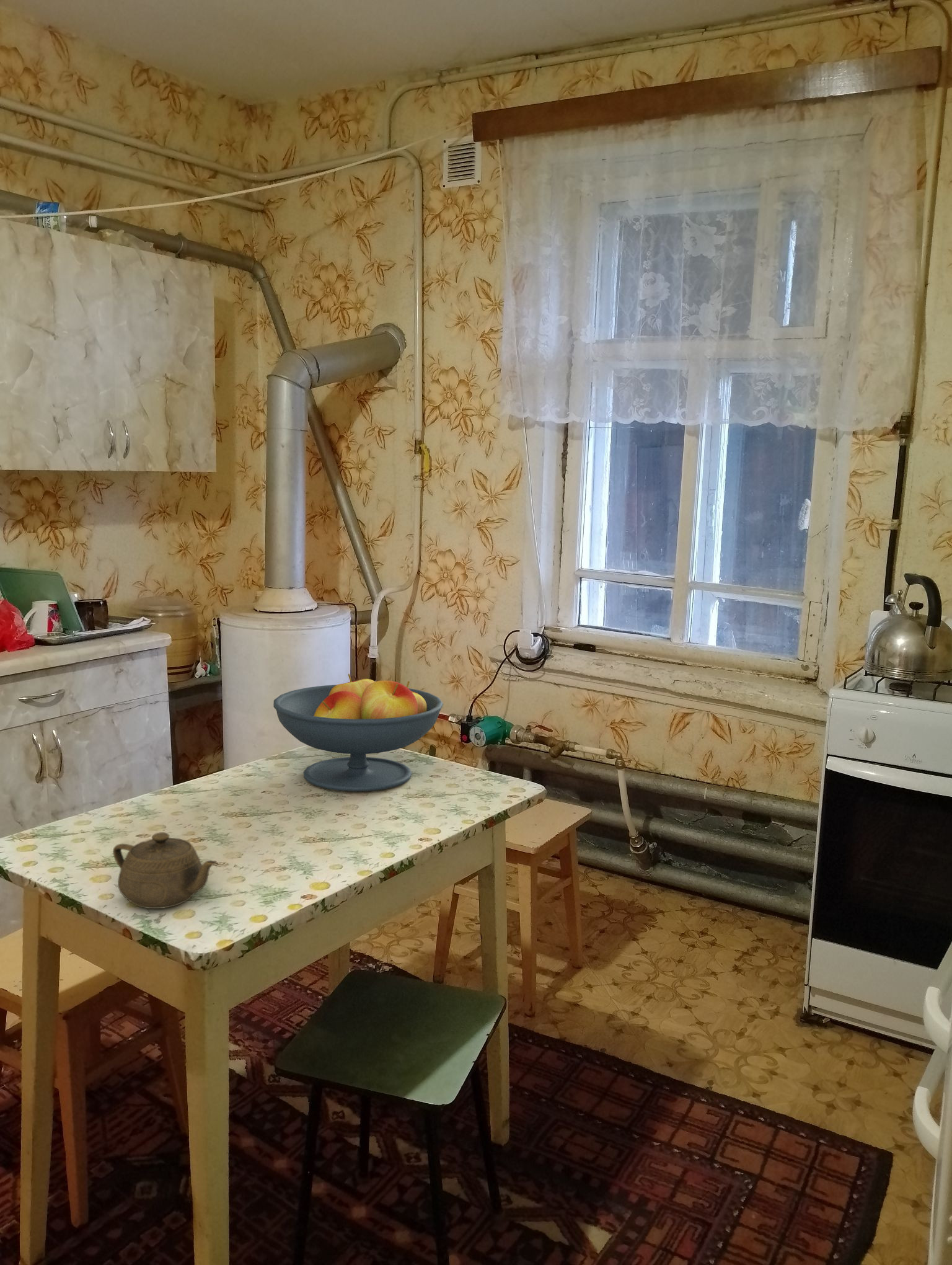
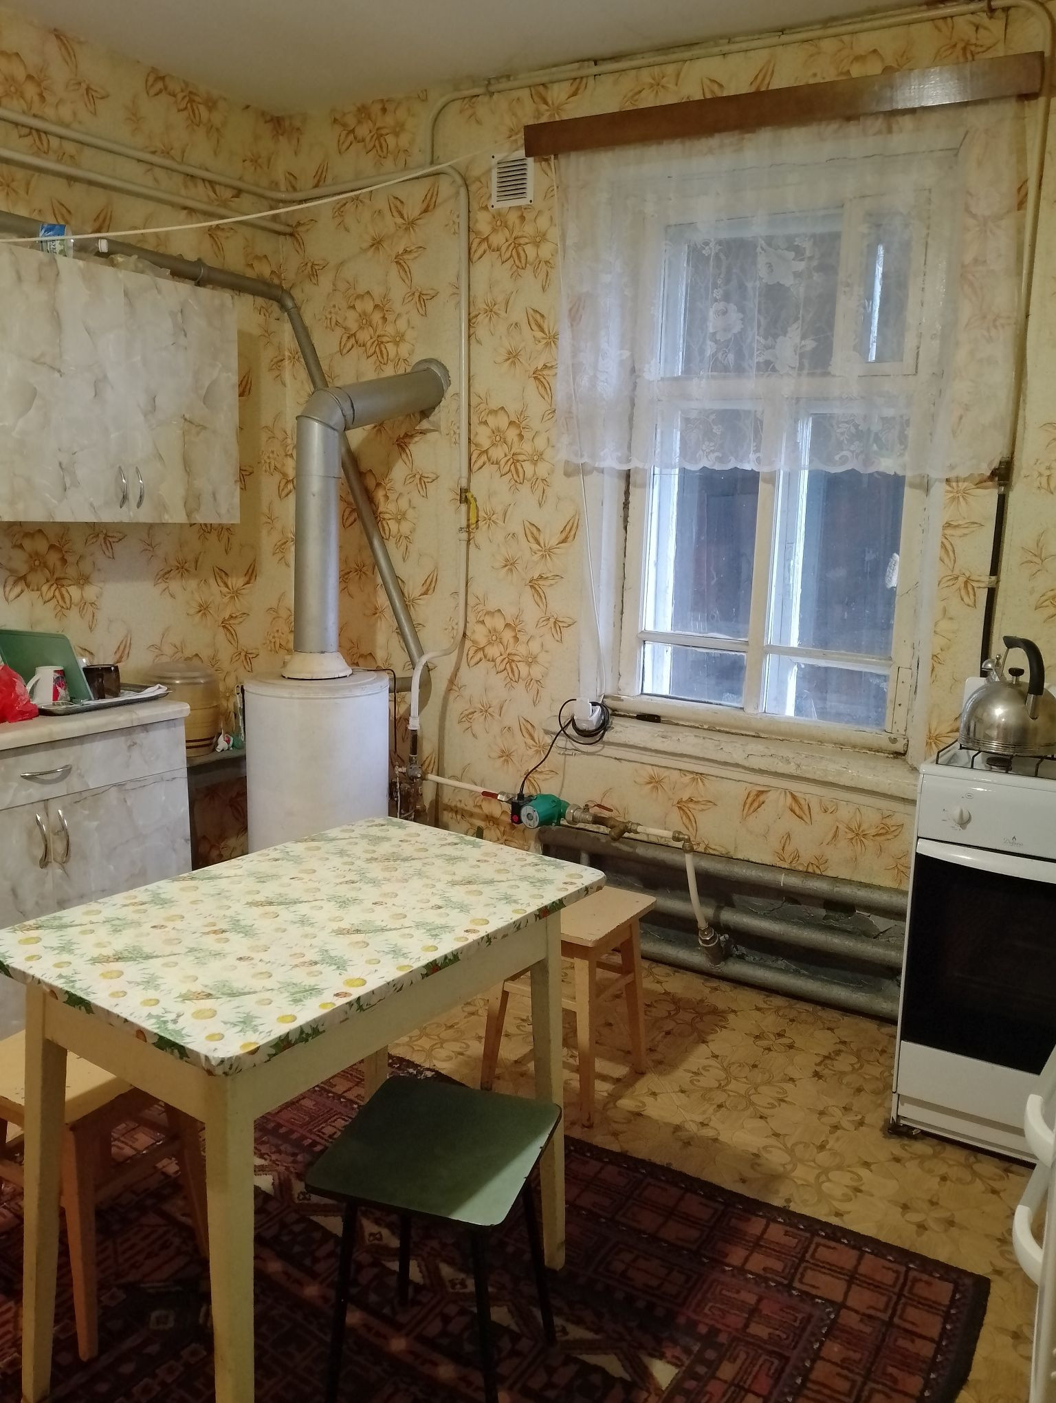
- teapot [112,832,219,909]
- fruit bowl [273,673,444,792]
